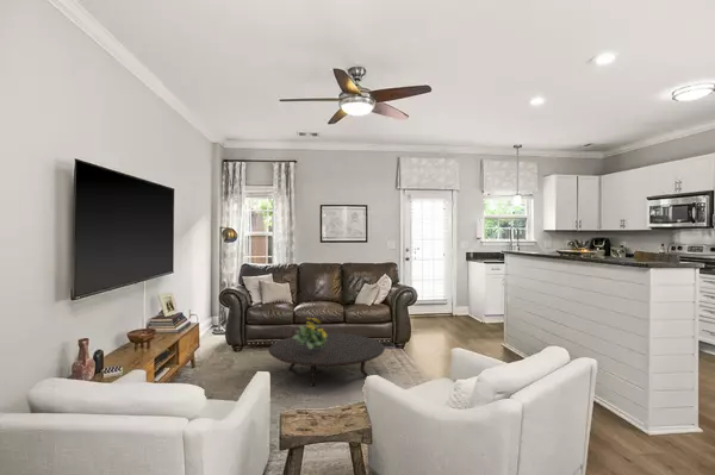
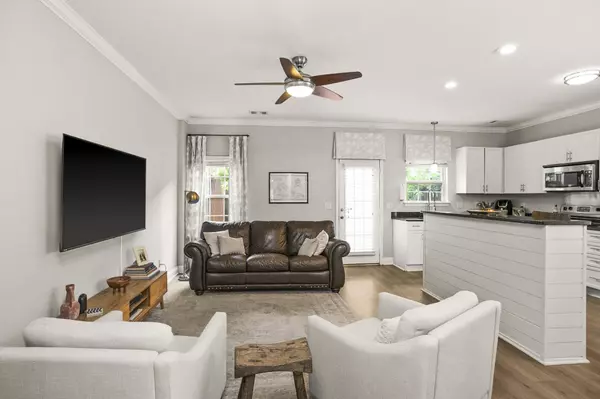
- table [268,332,386,388]
- flowering plant [292,317,327,349]
